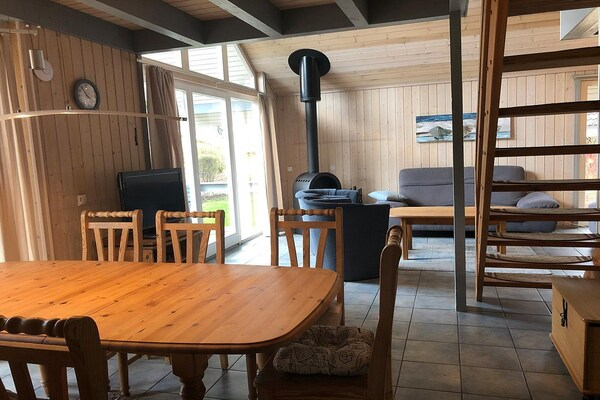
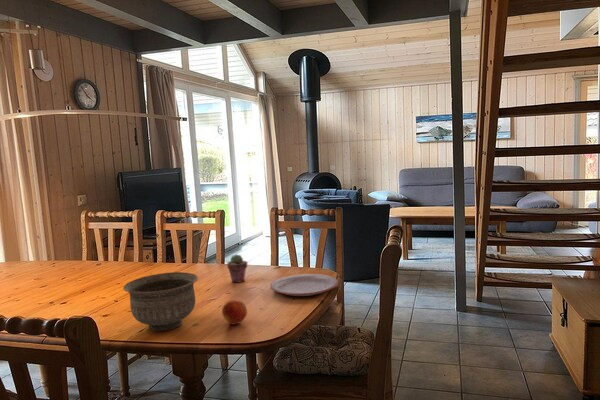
+ fruit [221,299,248,325]
+ bowl [122,271,199,332]
+ plate [269,273,339,297]
+ potted succulent [226,253,249,284]
